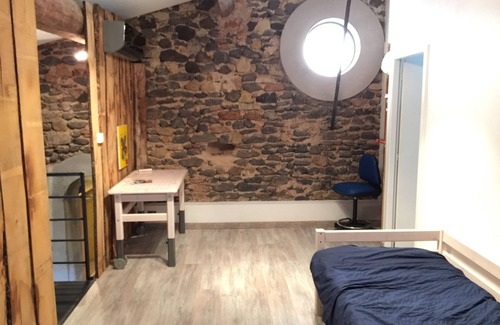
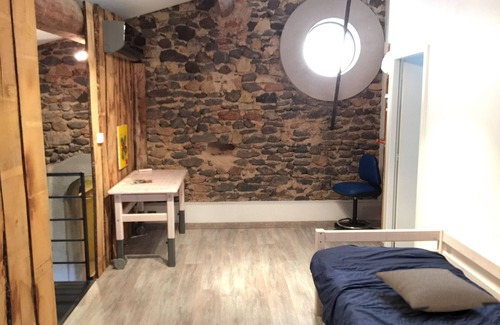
+ pillow [374,267,500,313]
